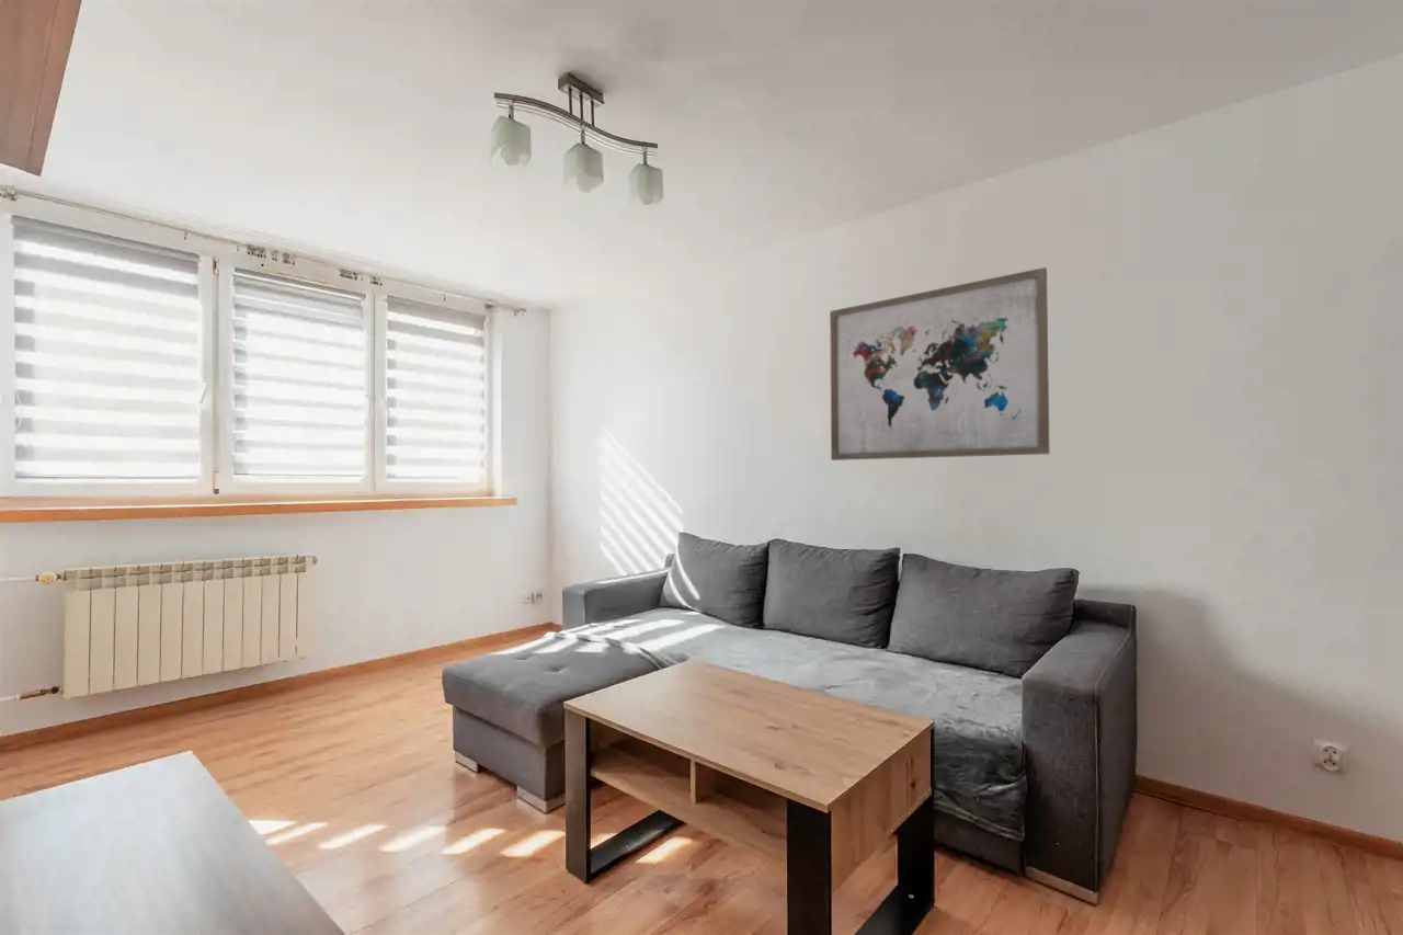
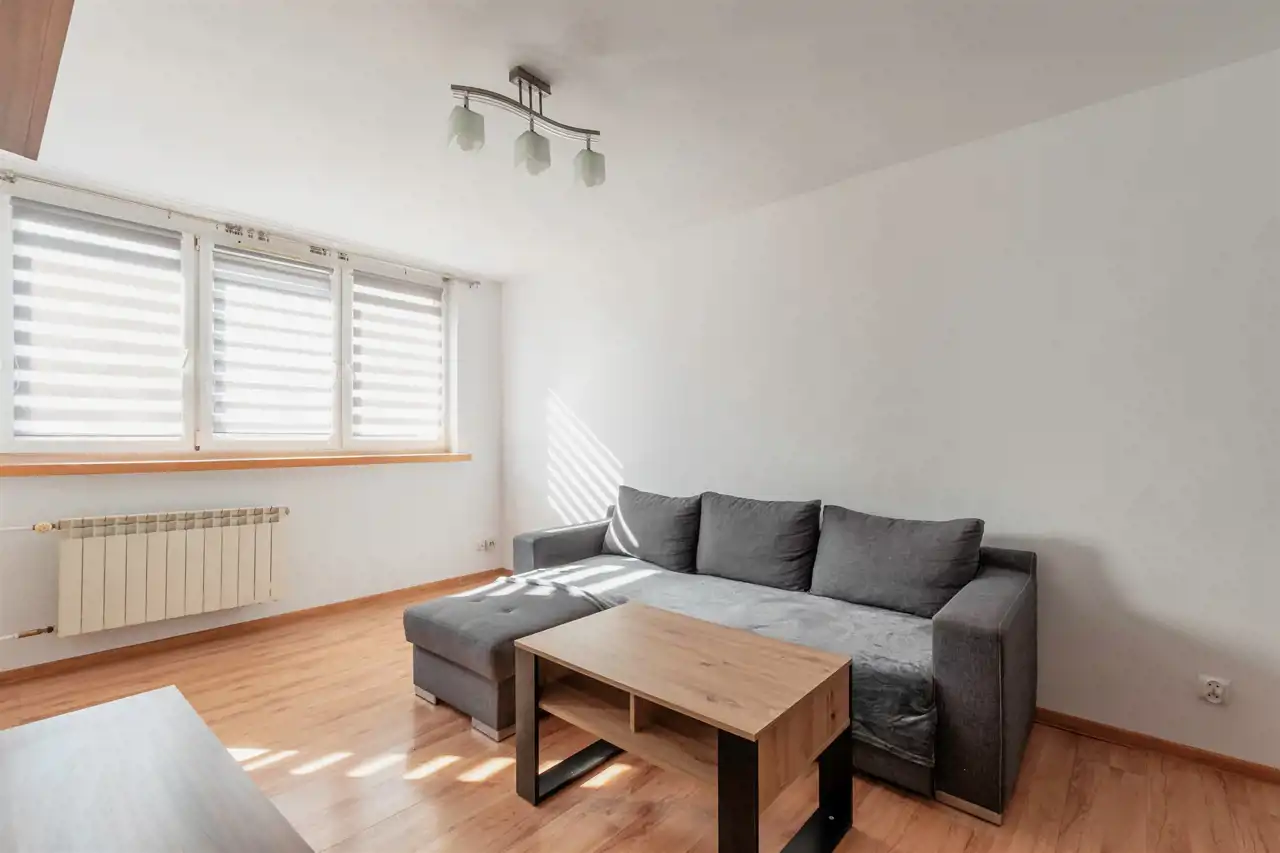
- wall art [829,266,1051,461]
